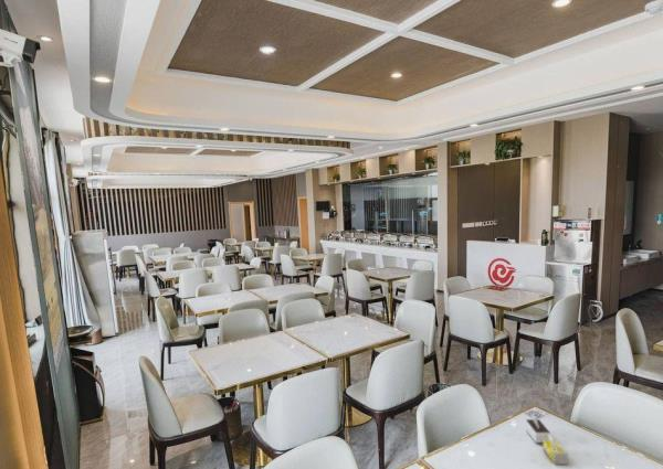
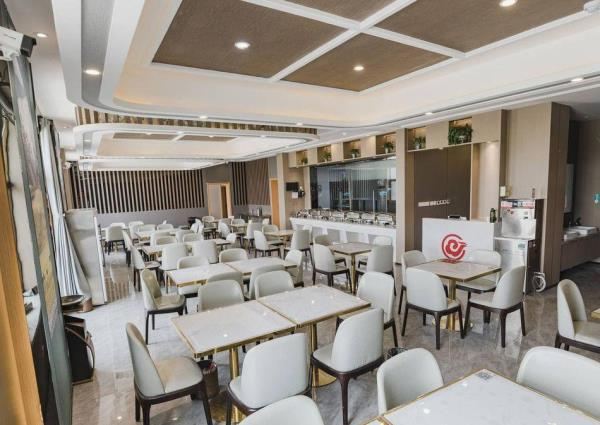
- tissue box [525,413,569,466]
